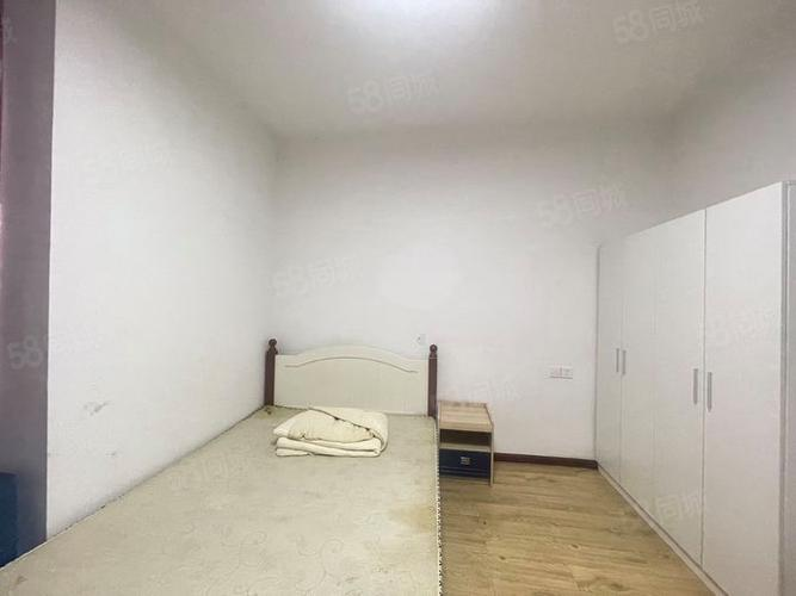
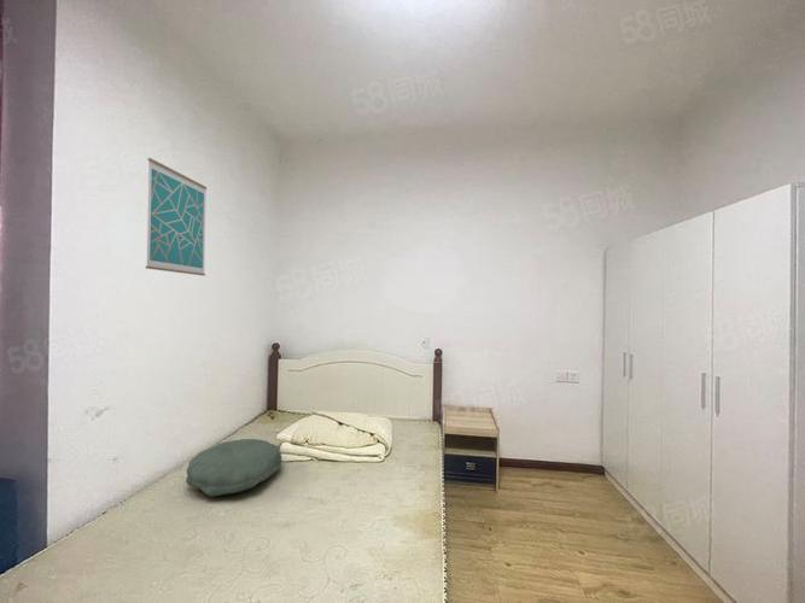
+ pillow [185,438,284,497]
+ wall art [145,157,208,277]
